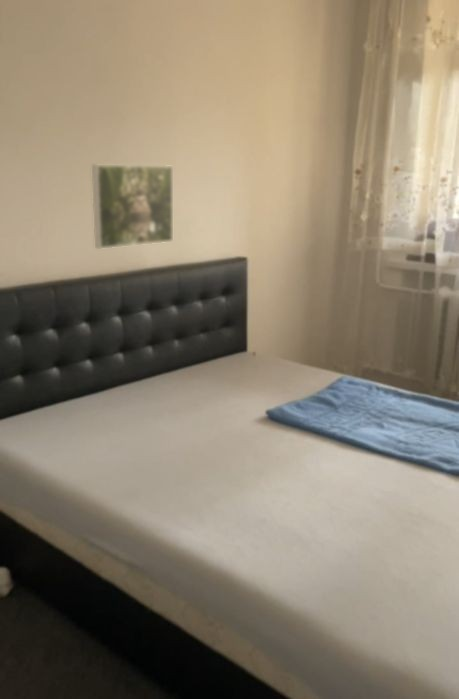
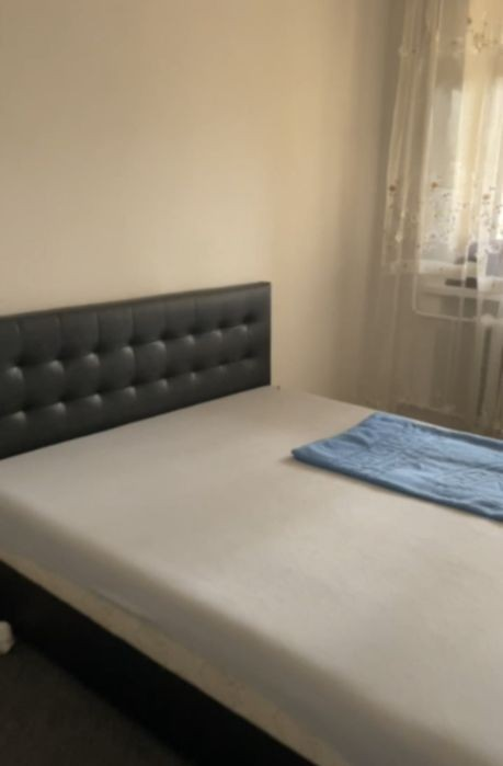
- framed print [91,164,174,250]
